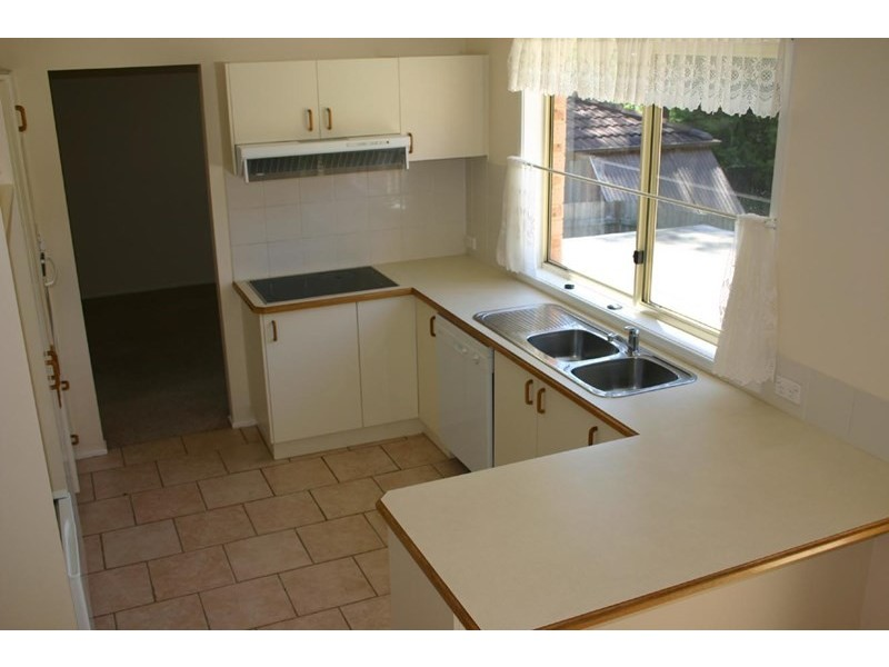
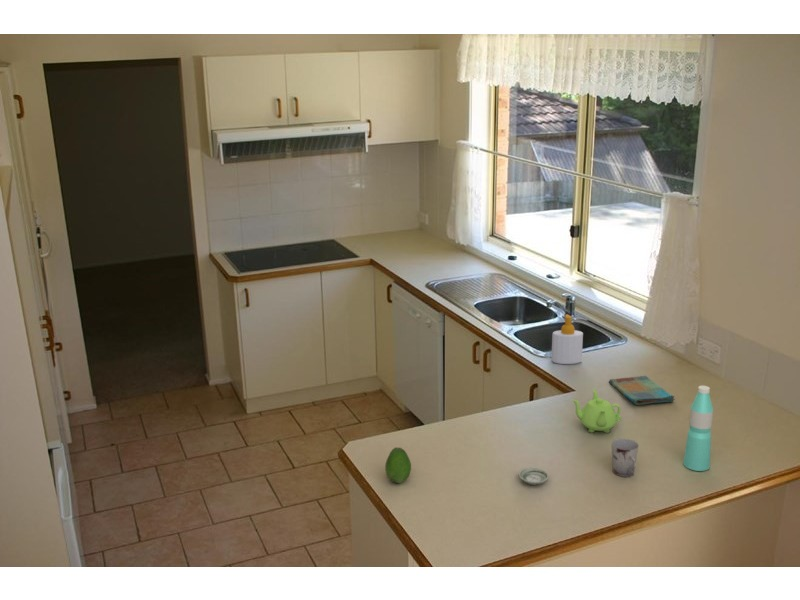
+ fruit [384,447,412,484]
+ teapot [571,388,623,434]
+ dish towel [608,375,676,406]
+ water bottle [682,385,714,472]
+ saucer [518,466,550,486]
+ cup [611,437,640,478]
+ soap bottle [550,313,584,365]
